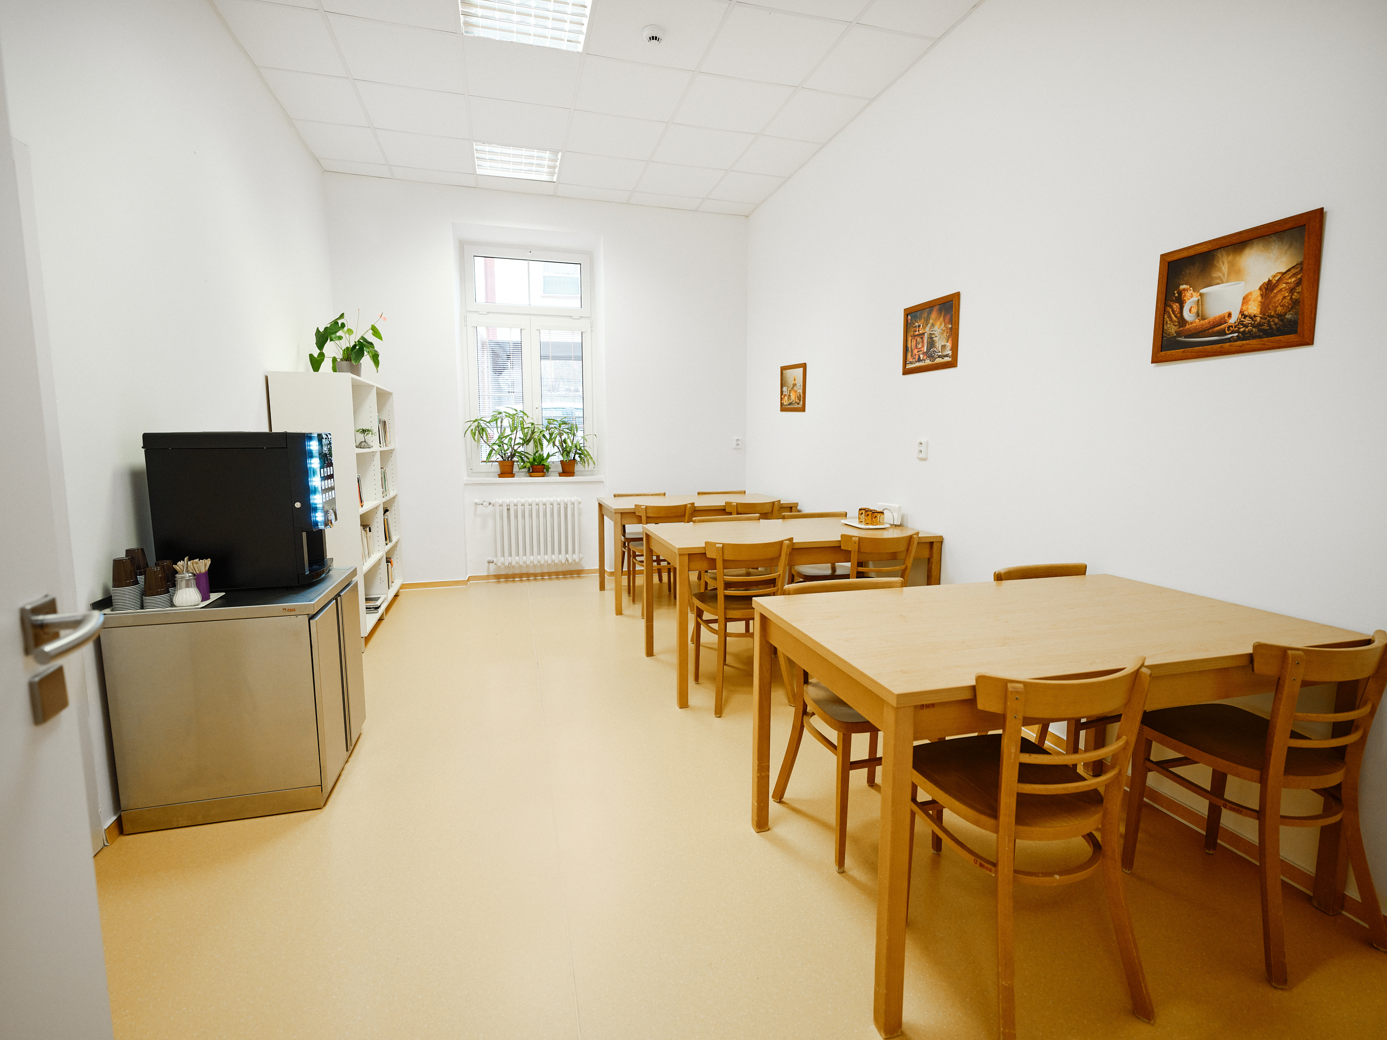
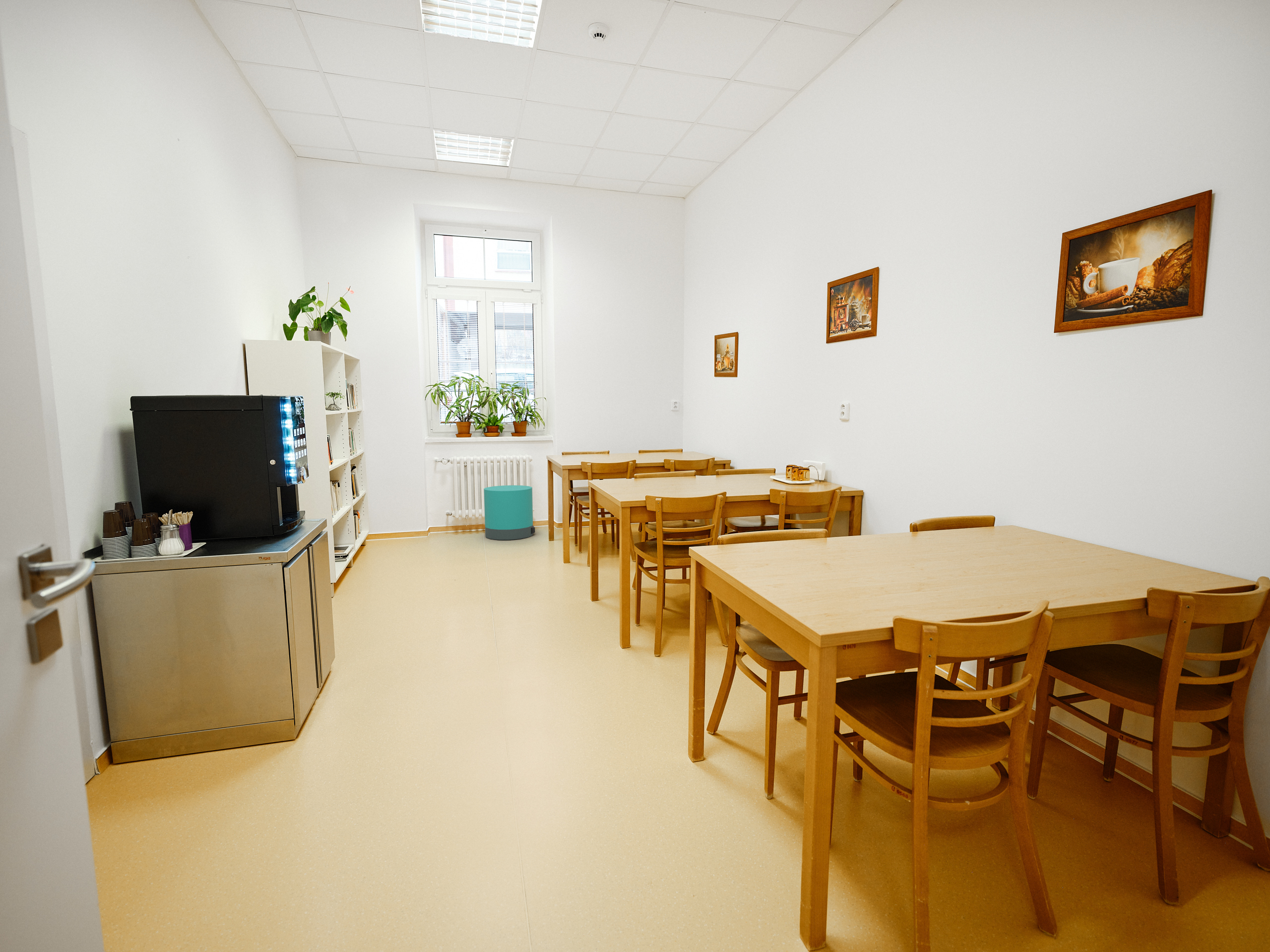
+ trash can [483,485,535,540]
